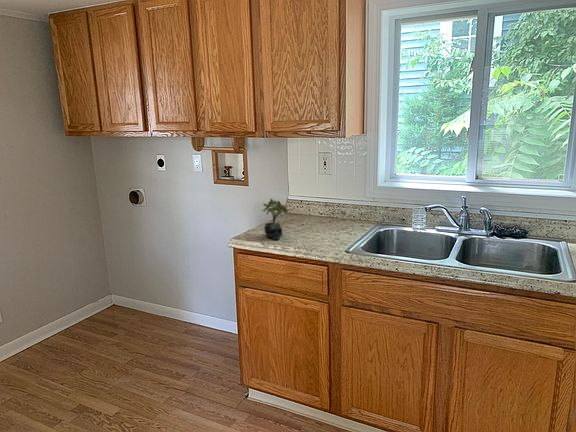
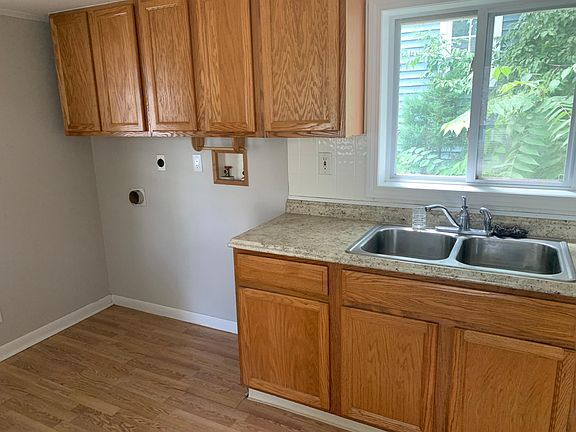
- succulent plant [261,198,290,241]
